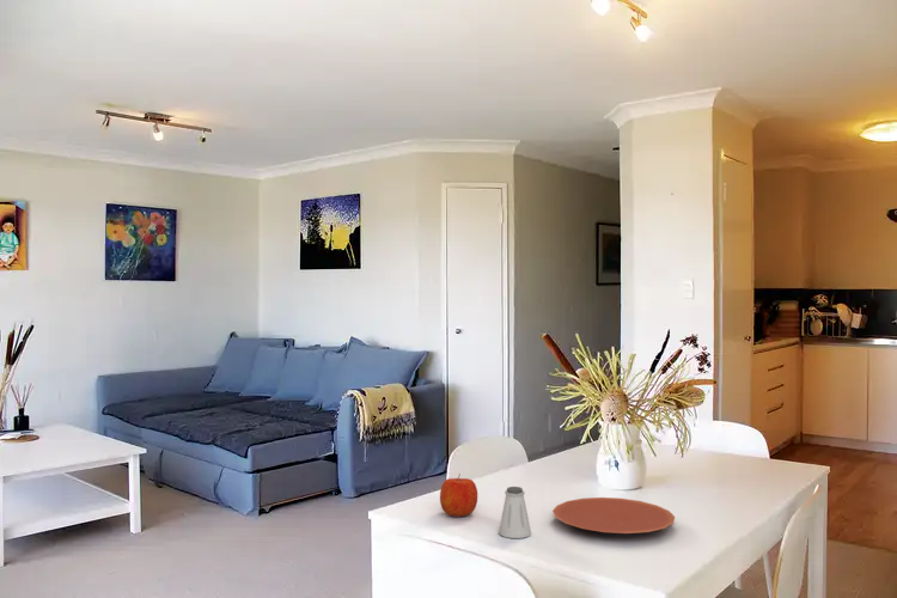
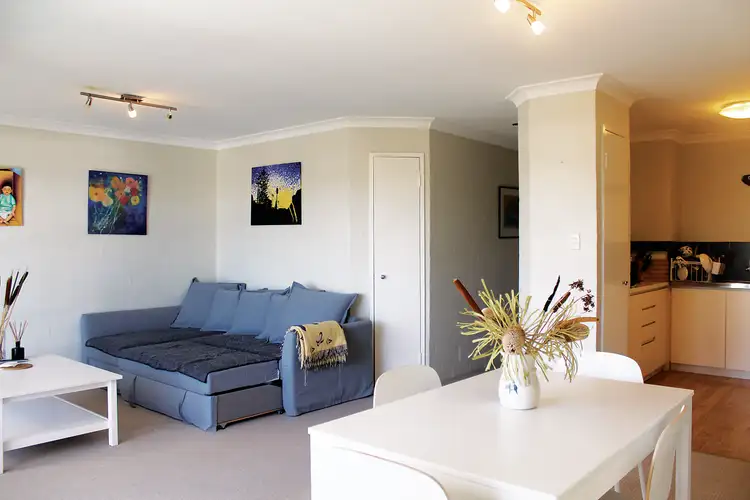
- plate [551,496,676,535]
- saltshaker [498,486,532,539]
- apple [439,472,478,518]
